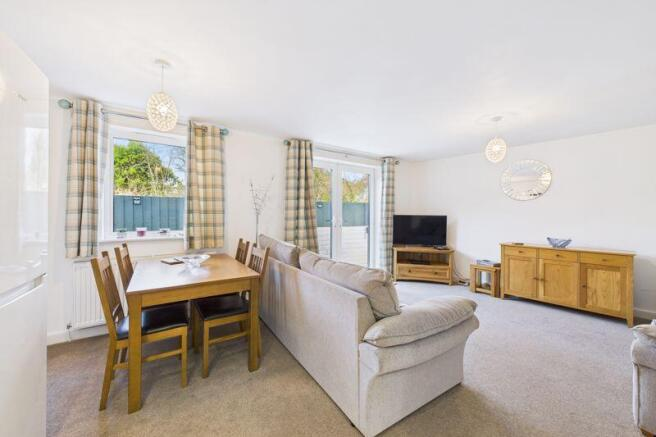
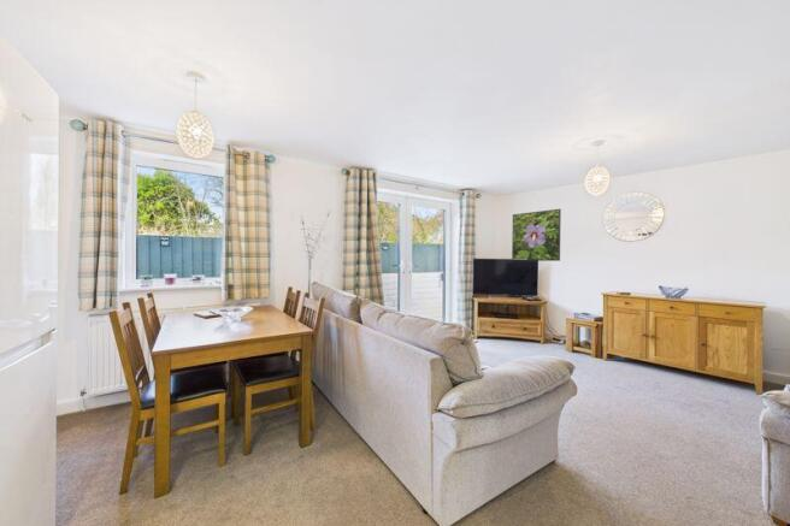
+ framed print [511,208,562,262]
